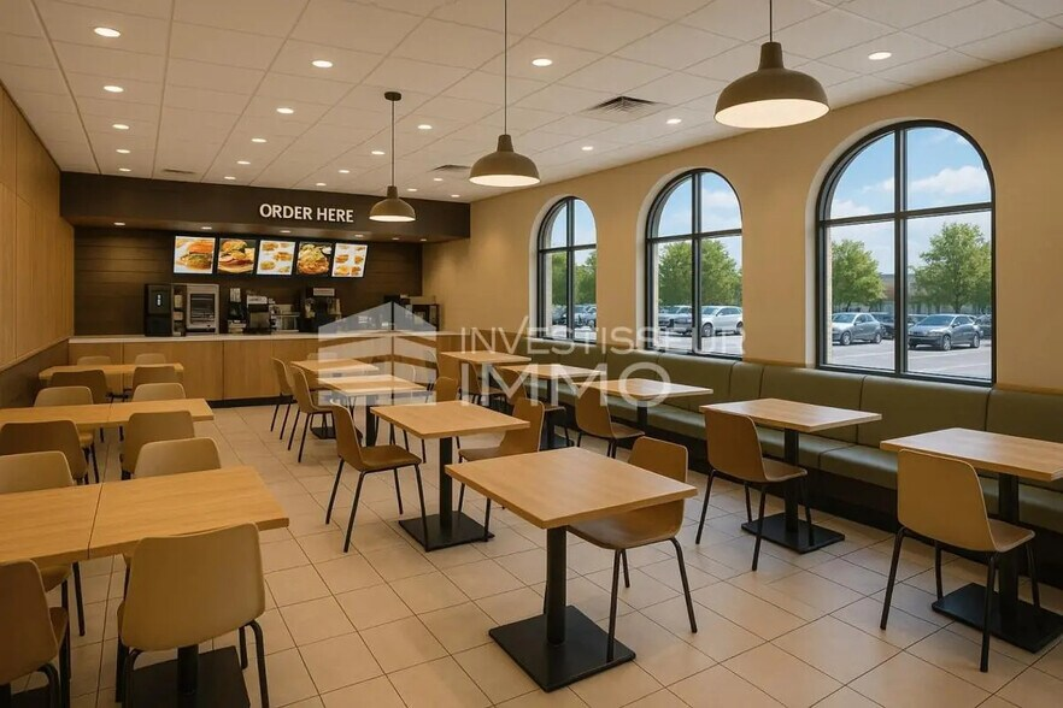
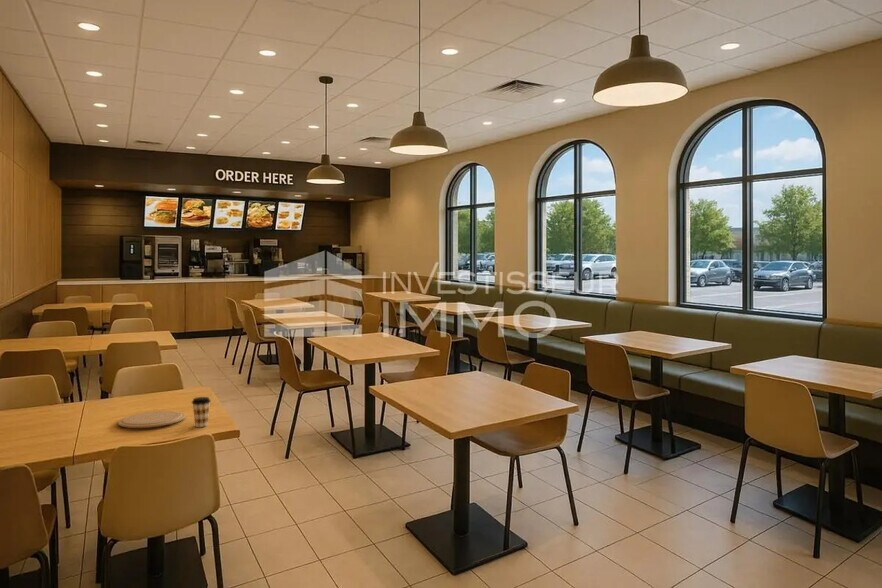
+ plate [117,410,186,429]
+ coffee cup [191,396,212,428]
